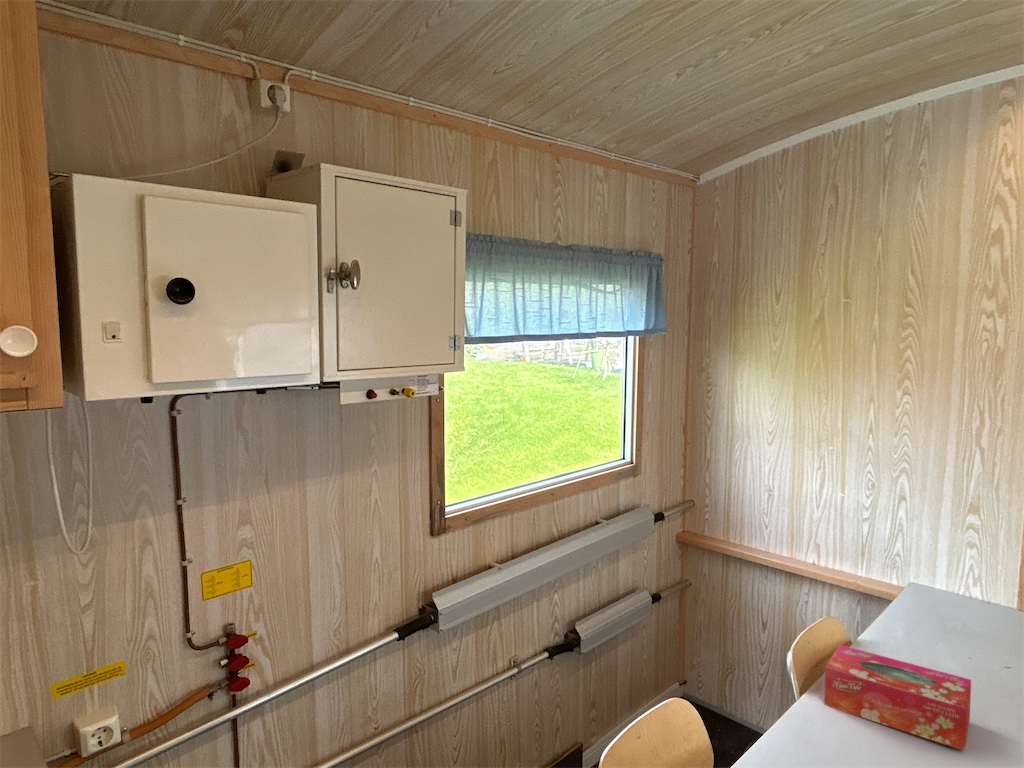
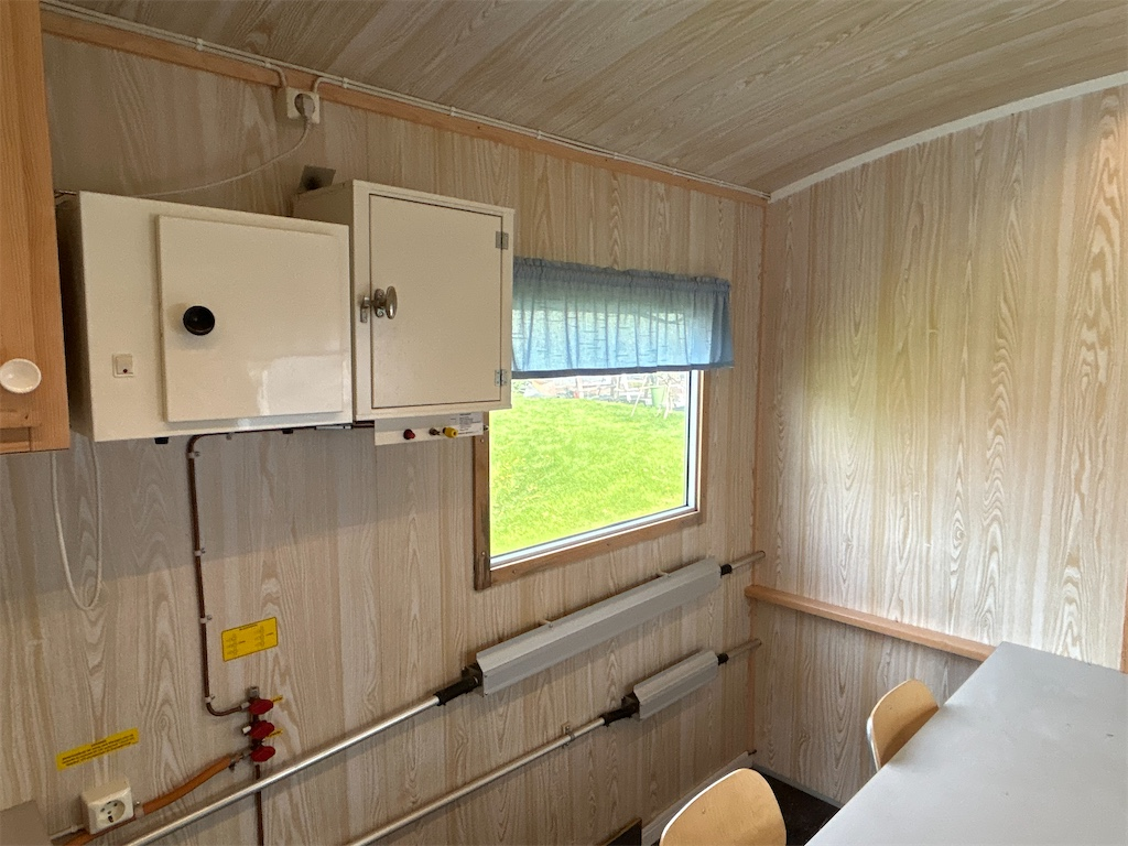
- tissue box [823,644,972,752]
